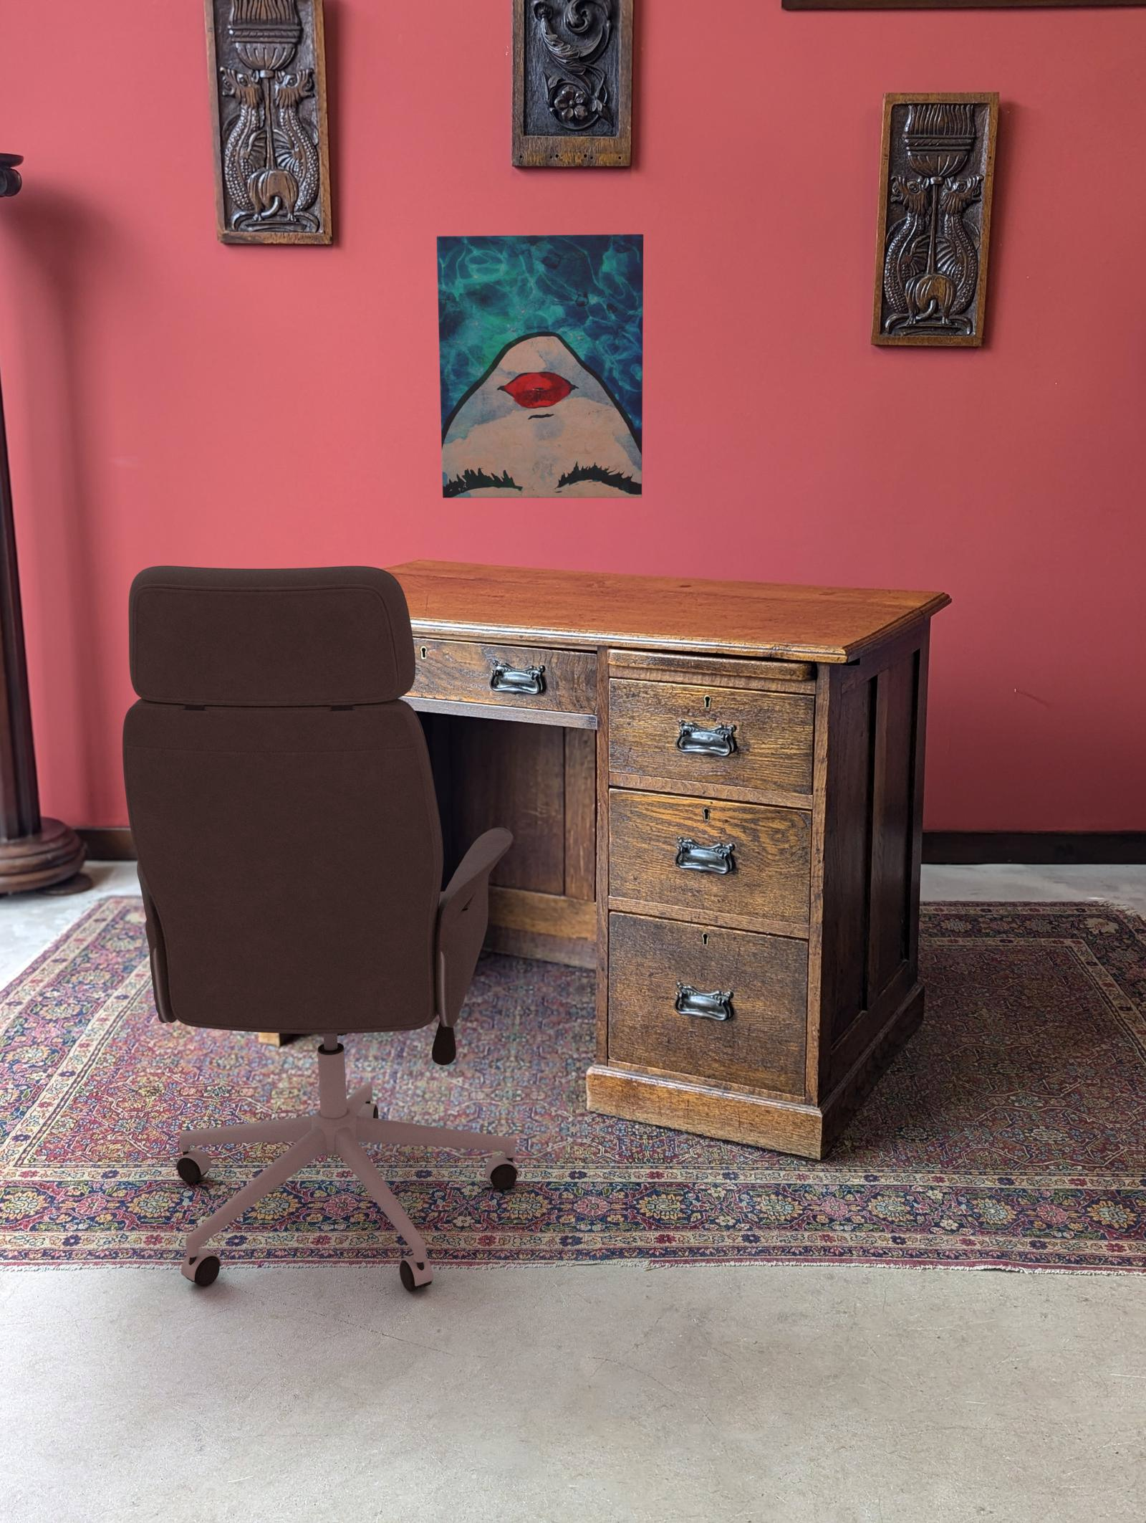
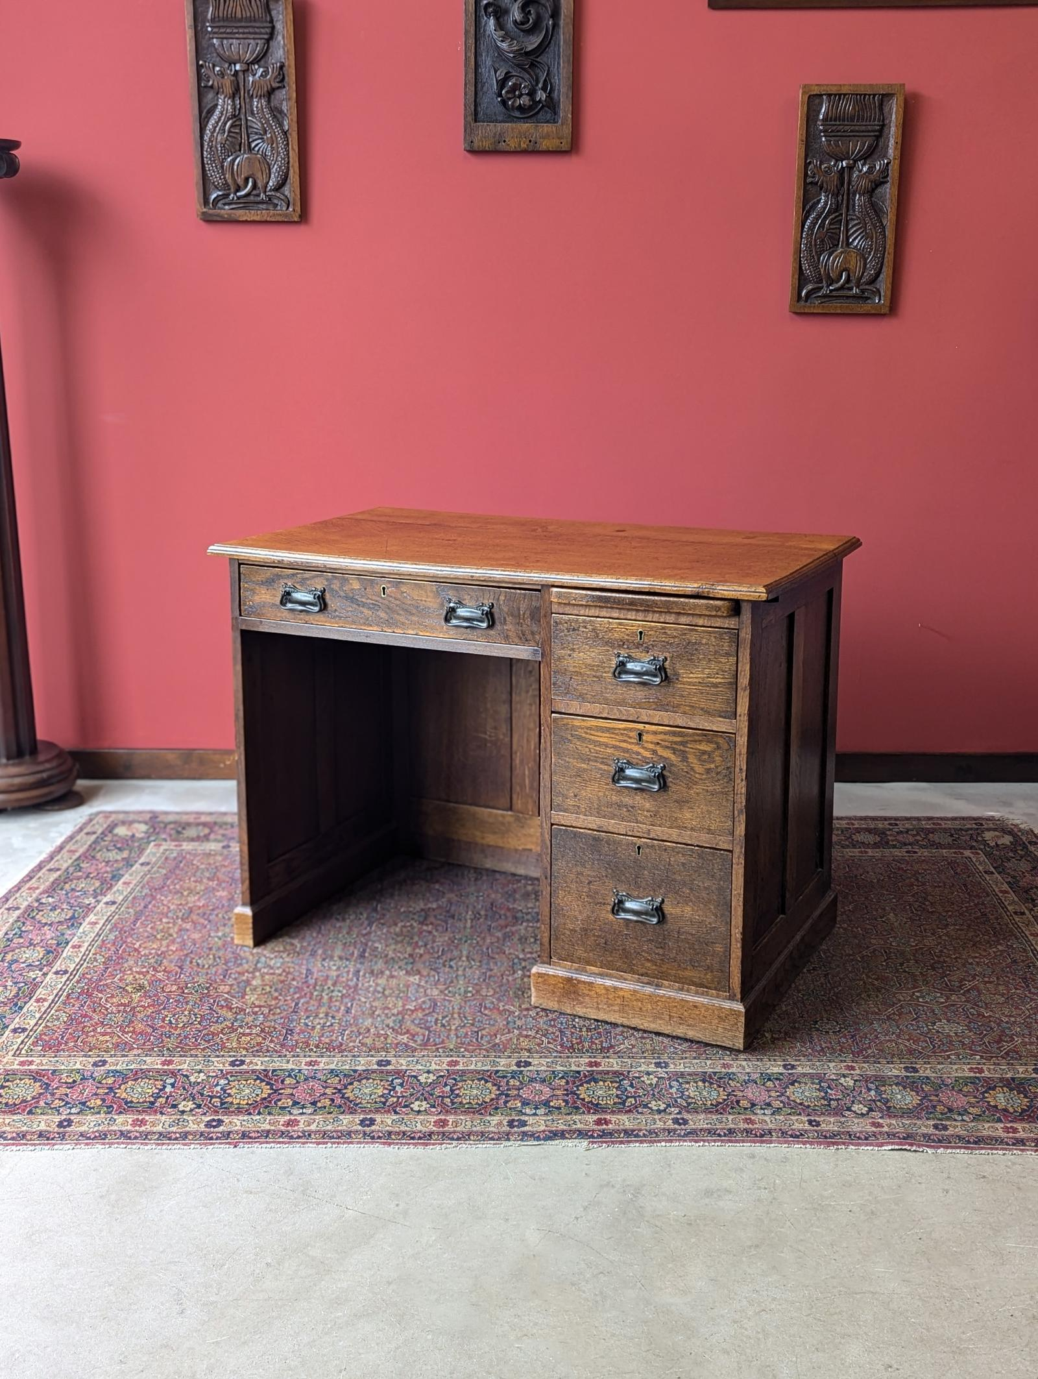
- wall art [436,234,644,498]
- office chair [122,565,520,1292]
